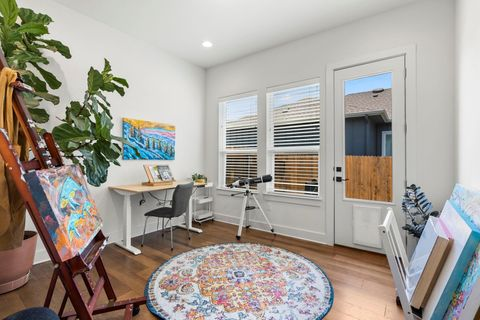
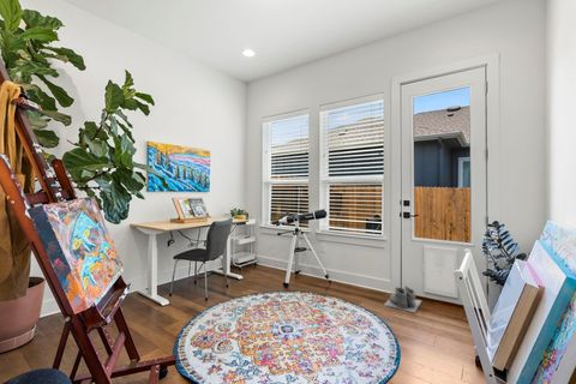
+ boots [383,284,422,314]
